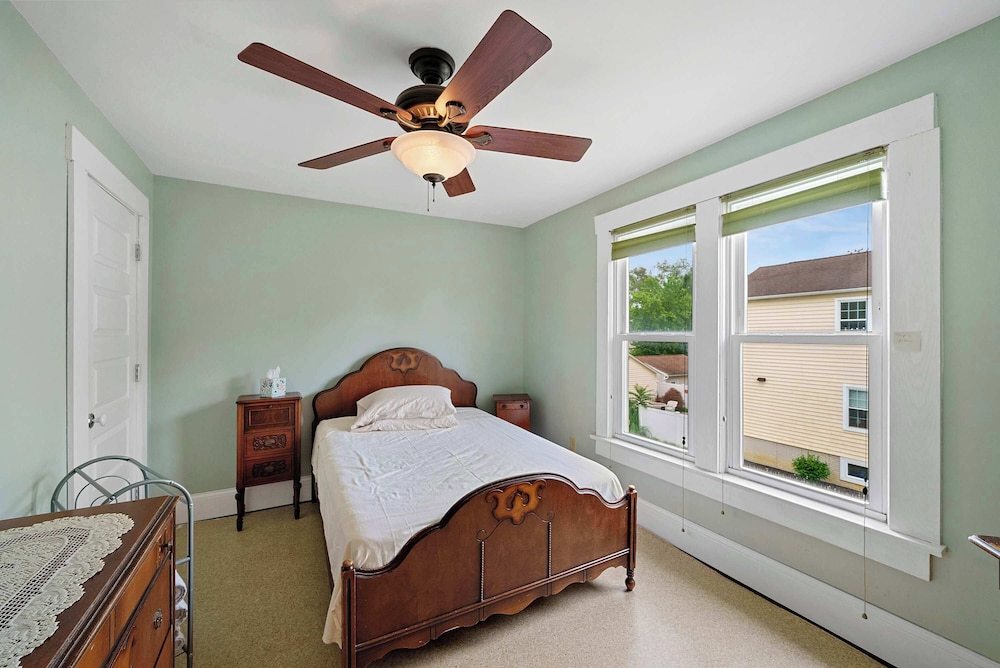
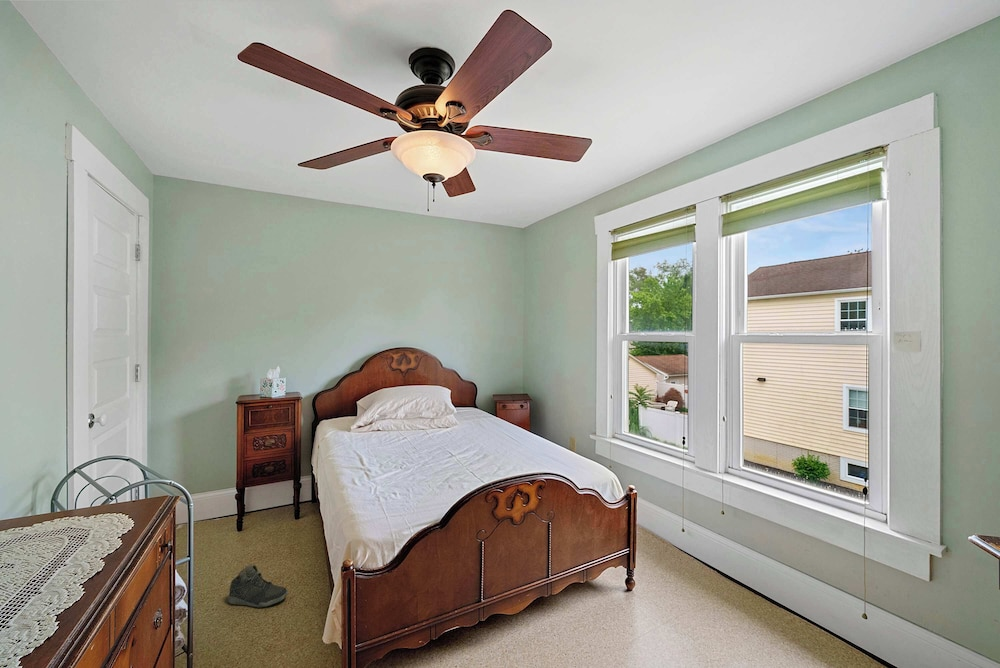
+ sneaker [227,563,288,608]
